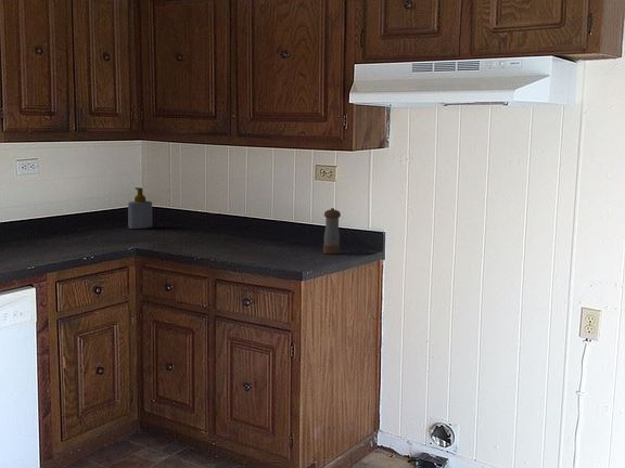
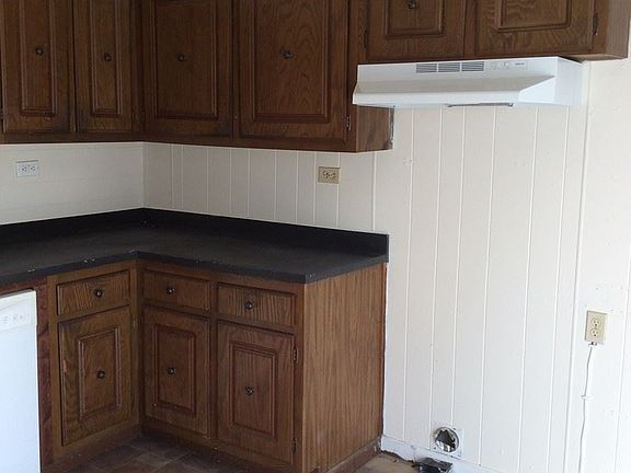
- soap bottle [127,186,153,230]
- pepper shaker [322,207,342,255]
